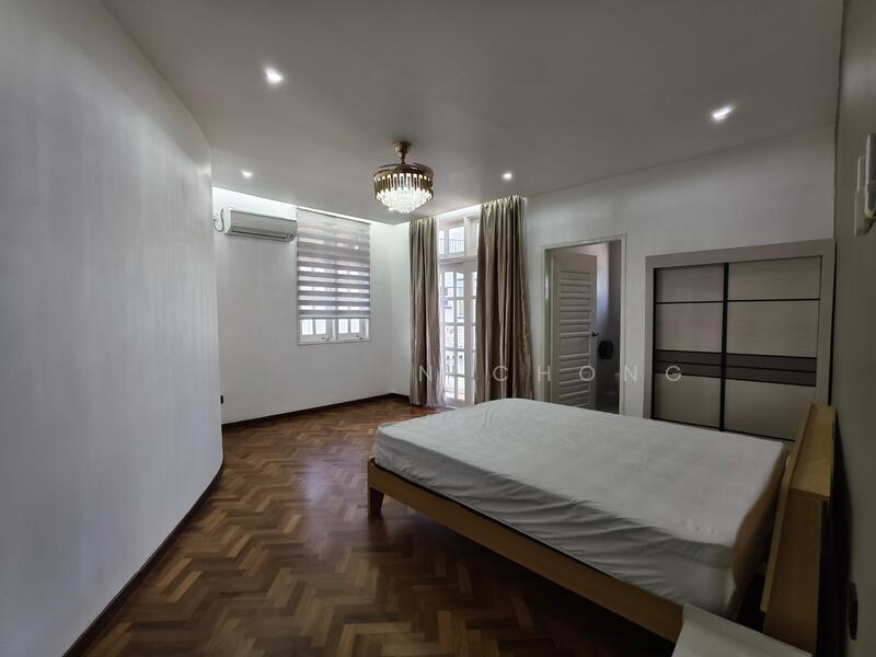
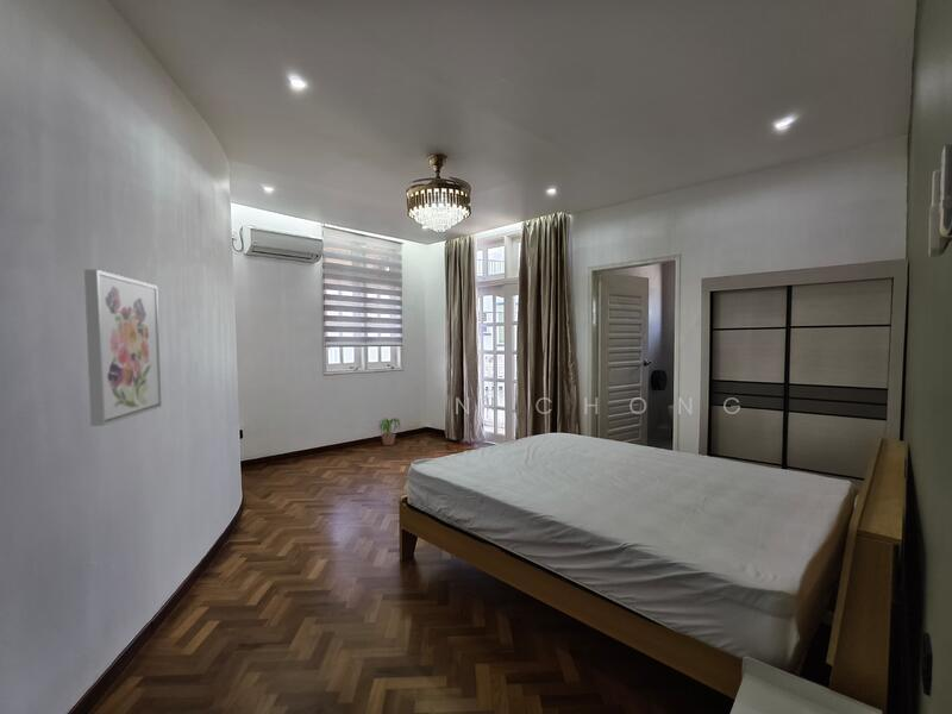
+ wall art [83,268,163,427]
+ potted plant [376,416,402,446]
